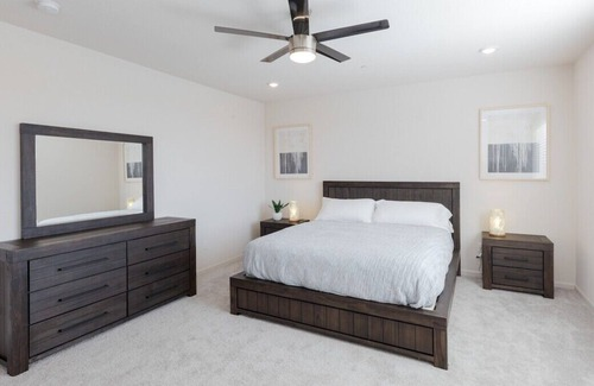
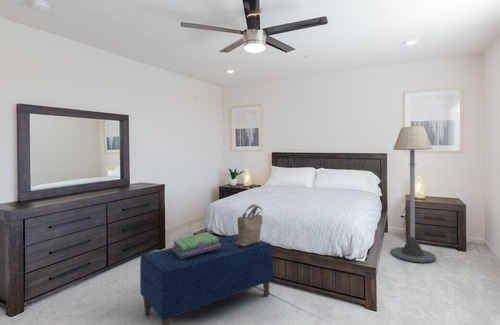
+ floor lamp [390,125,437,264]
+ stack of books [171,231,221,258]
+ tote bag [236,203,263,246]
+ bench [139,233,274,325]
